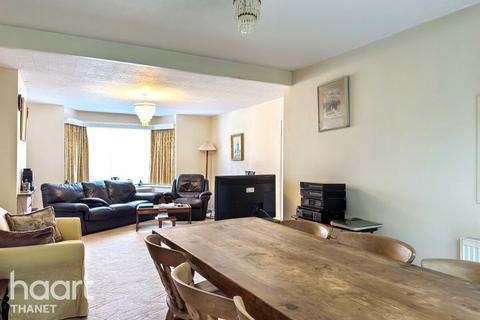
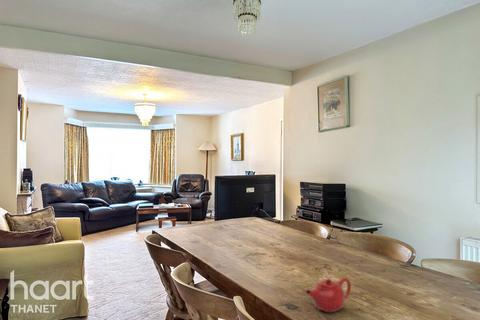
+ teapot [304,277,352,313]
